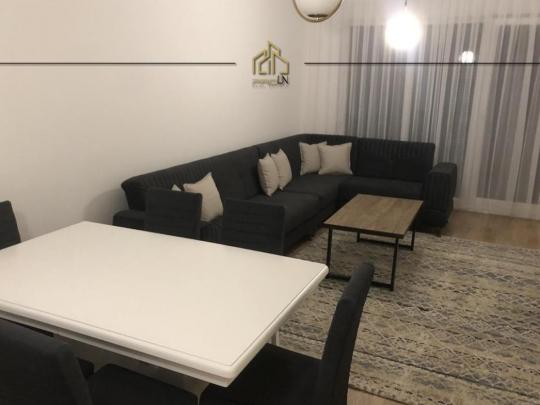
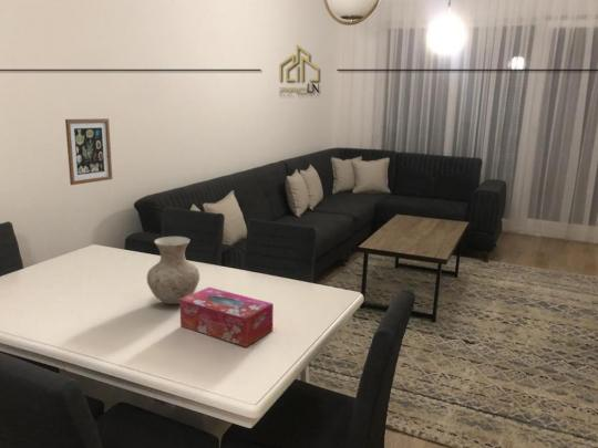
+ tissue box [179,286,275,347]
+ vase [146,236,200,305]
+ wall art [64,117,113,186]
